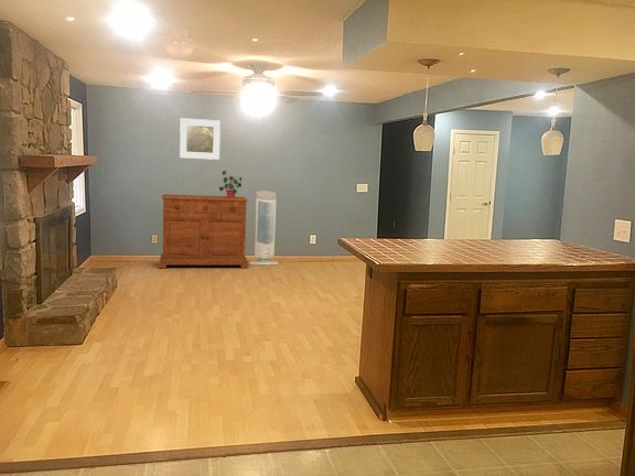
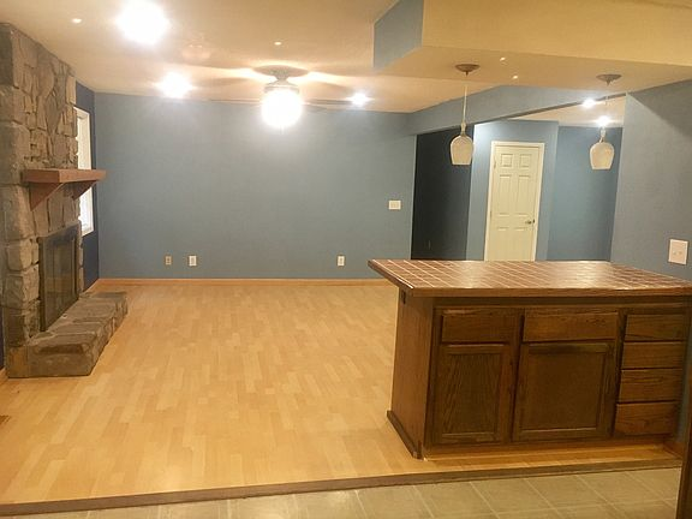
- sideboard [159,193,249,269]
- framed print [179,117,222,161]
- air purifier [248,190,280,266]
- potted plant [218,170,243,198]
